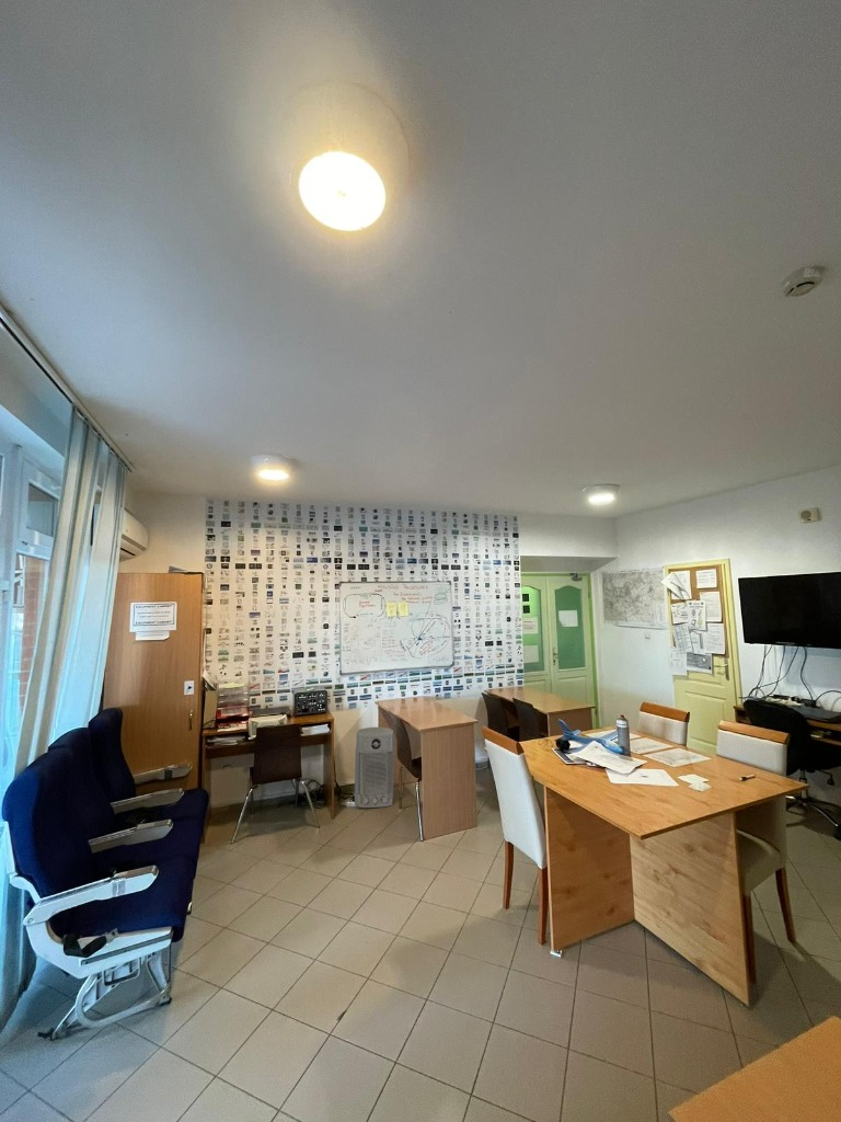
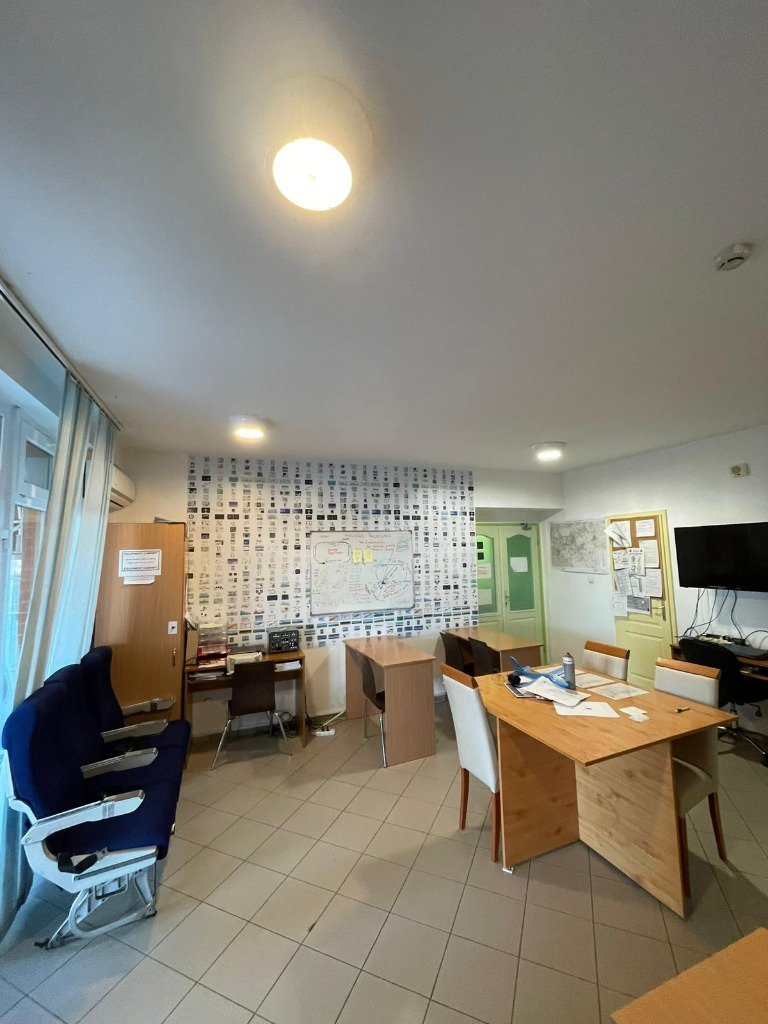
- air purifier [354,726,395,809]
